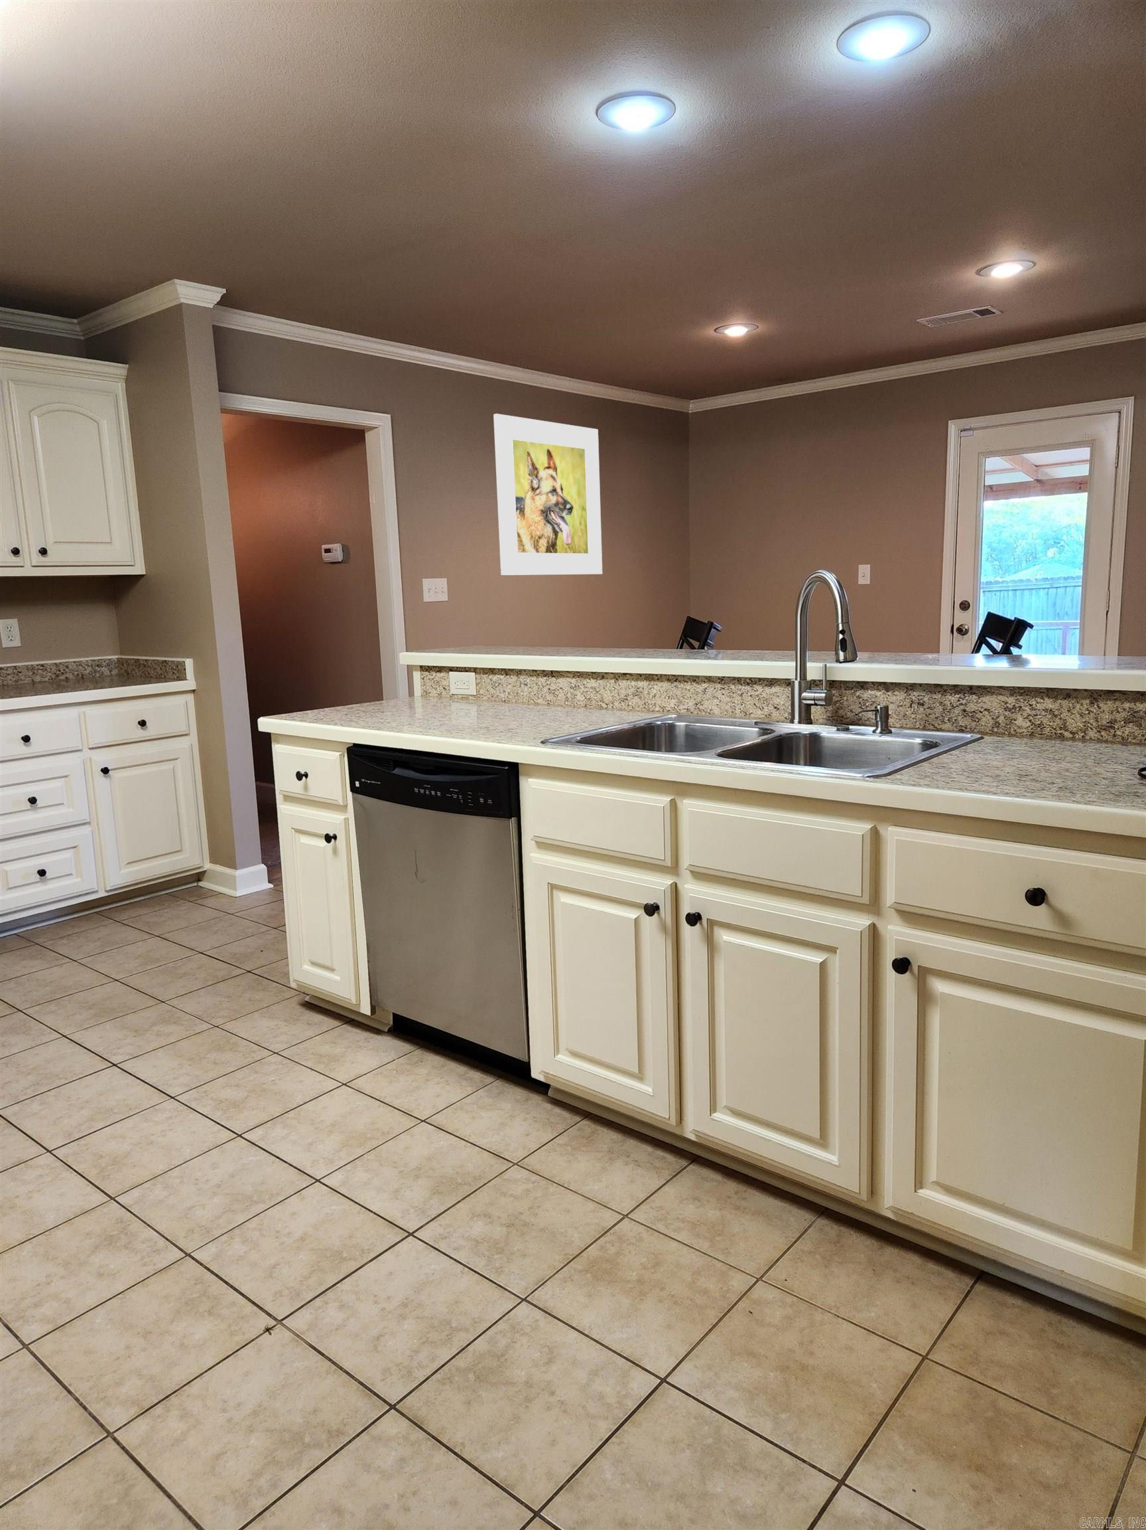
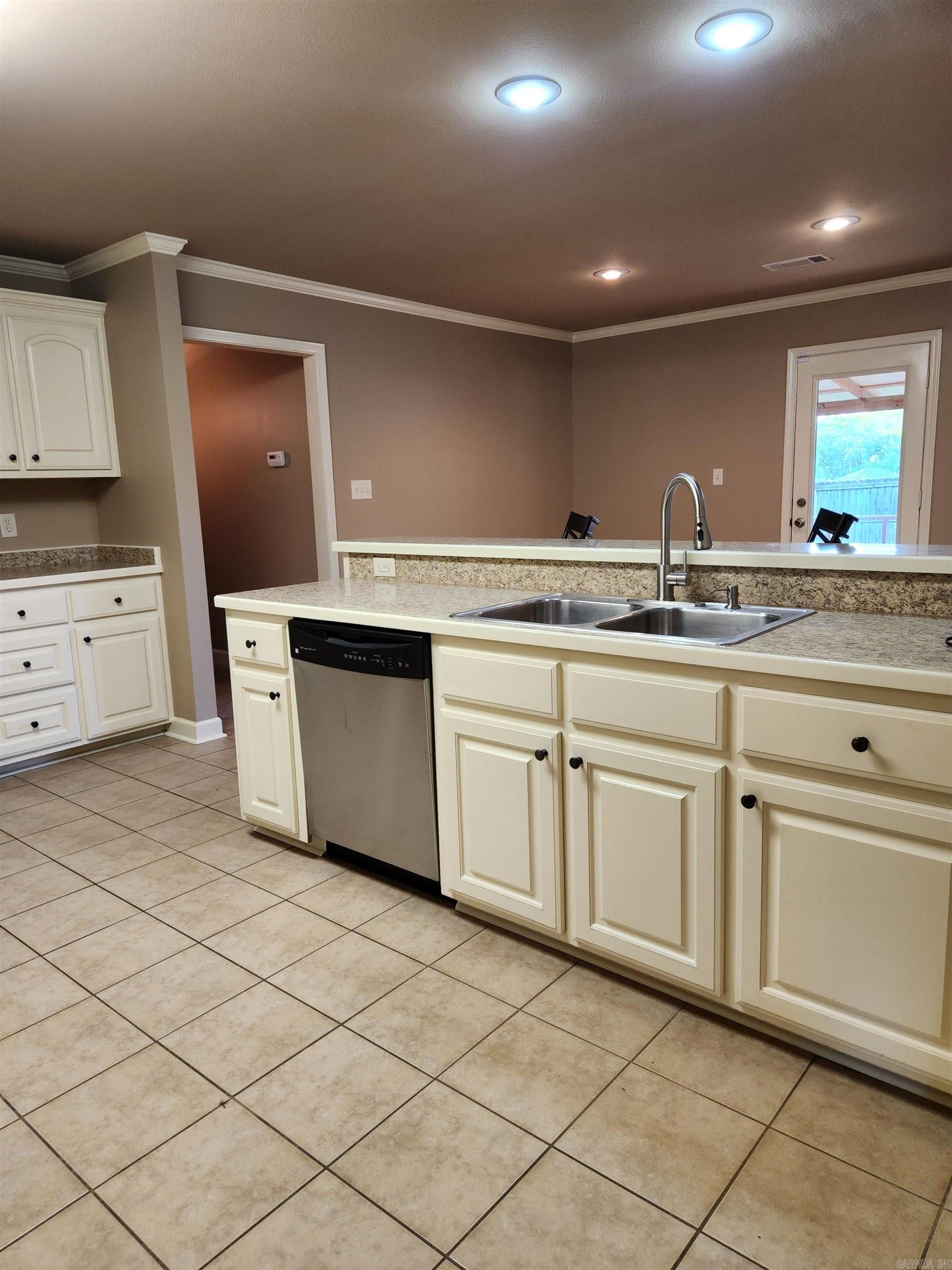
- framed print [492,413,603,576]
